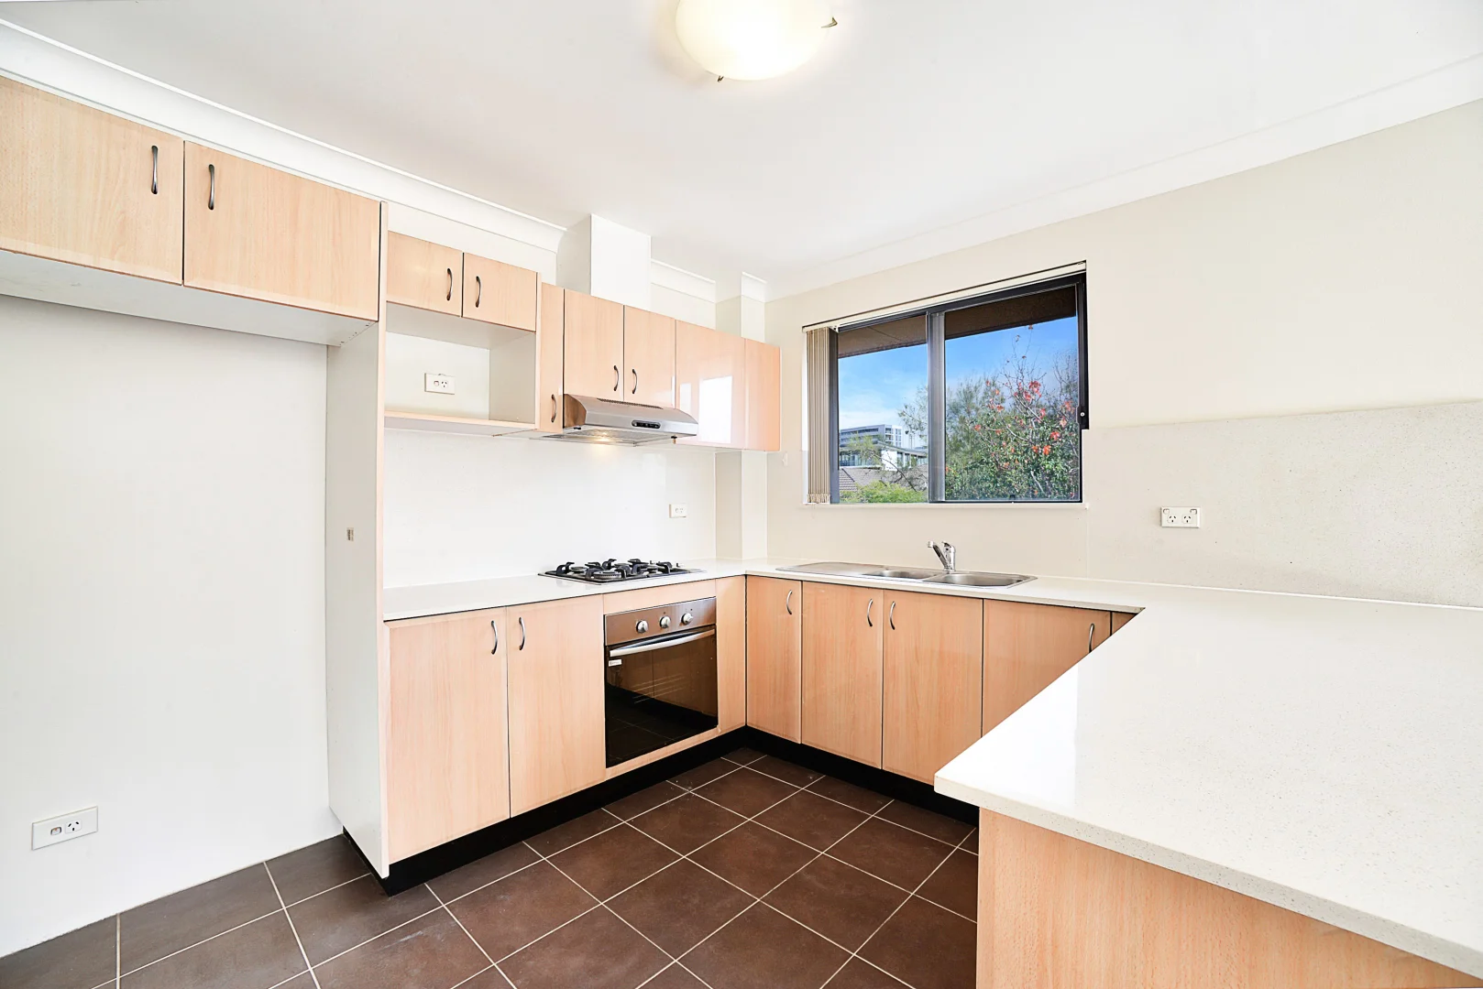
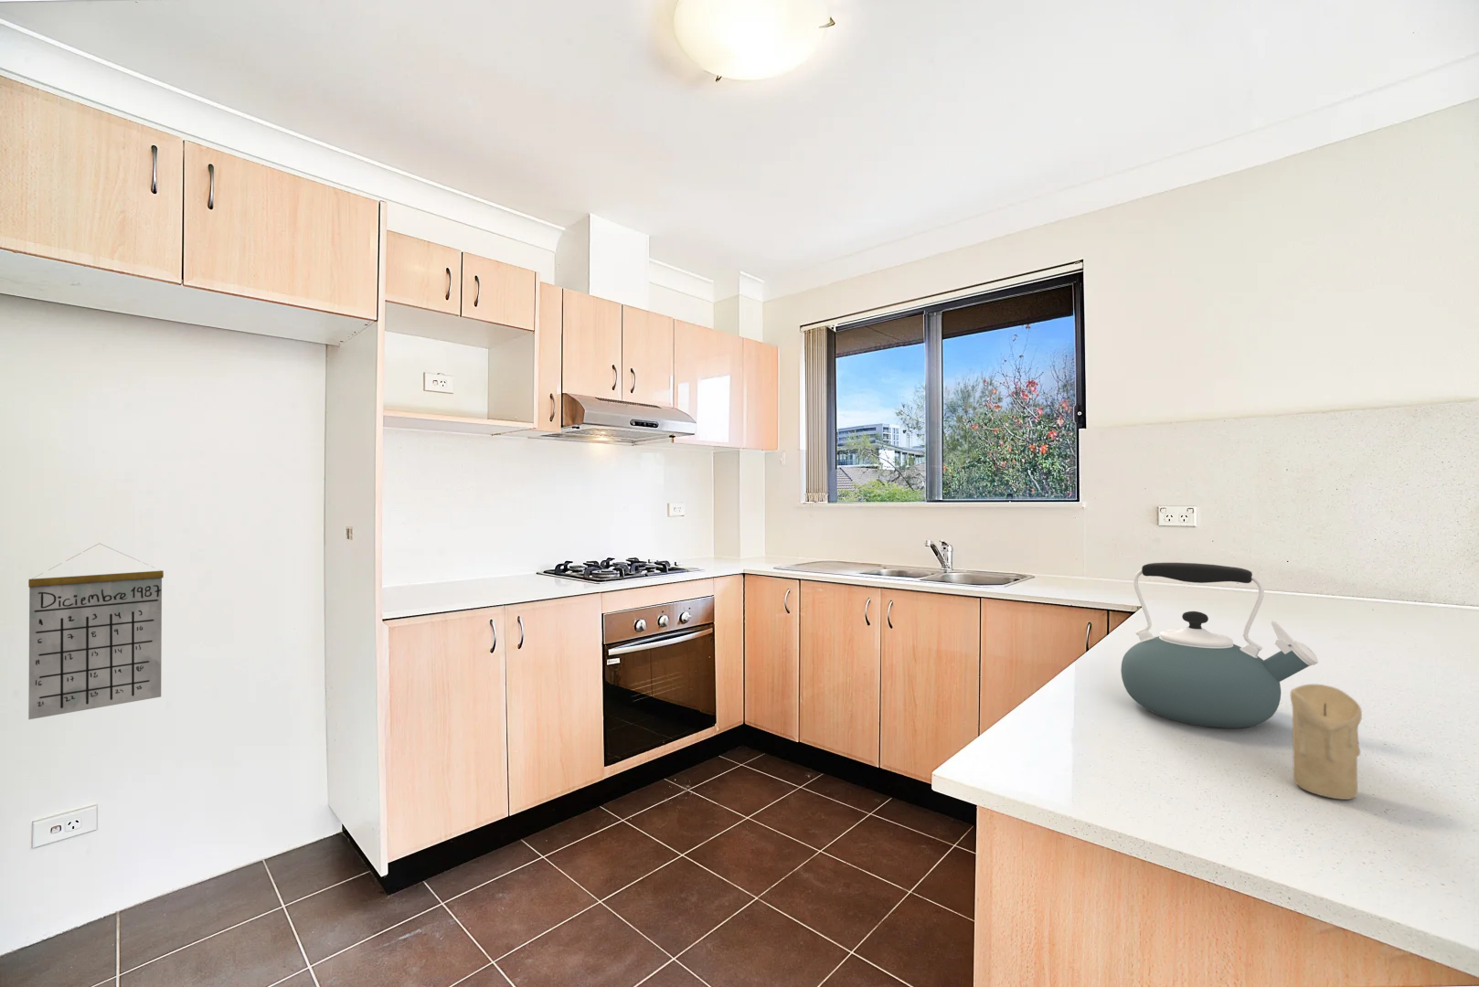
+ kettle [1120,562,1319,729]
+ calendar [28,543,164,720]
+ candle [1290,684,1363,801]
